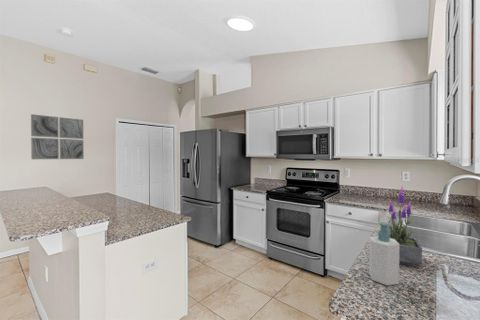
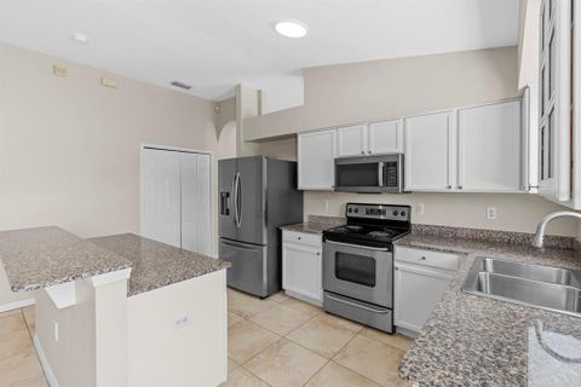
- wall art [30,113,85,160]
- soap bottle [368,221,400,286]
- potted plant [386,184,423,267]
